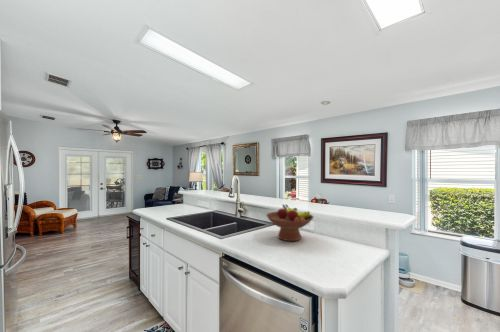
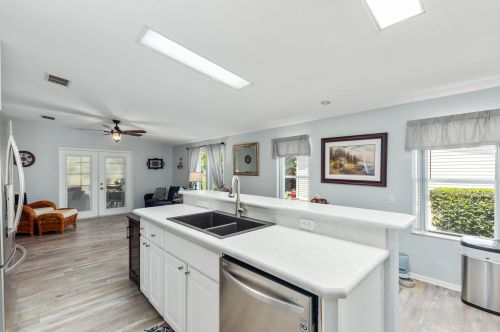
- fruit bowl [265,203,315,242]
